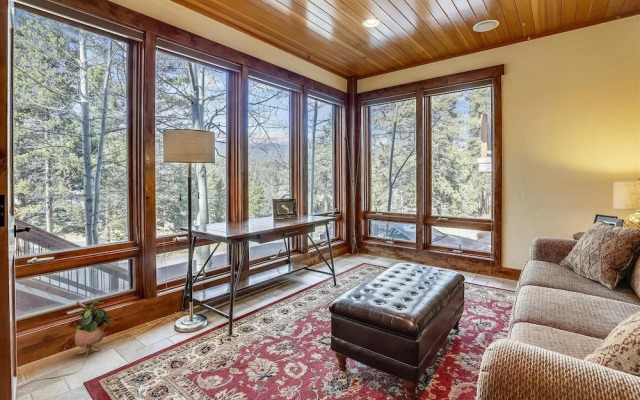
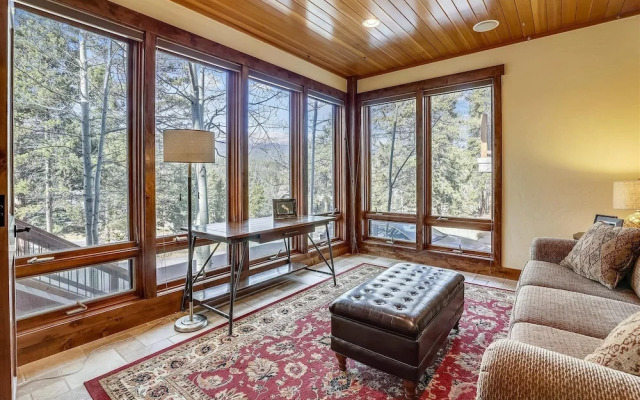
- potted plant [74,299,112,358]
